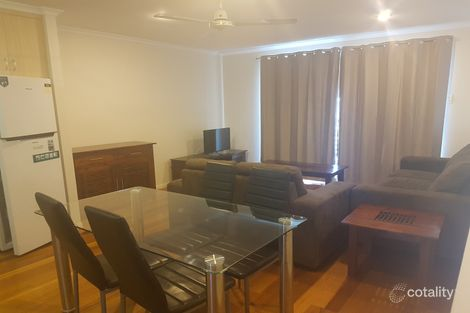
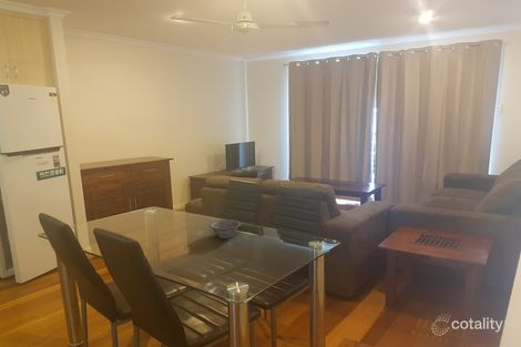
+ decorative bowl [208,218,242,239]
